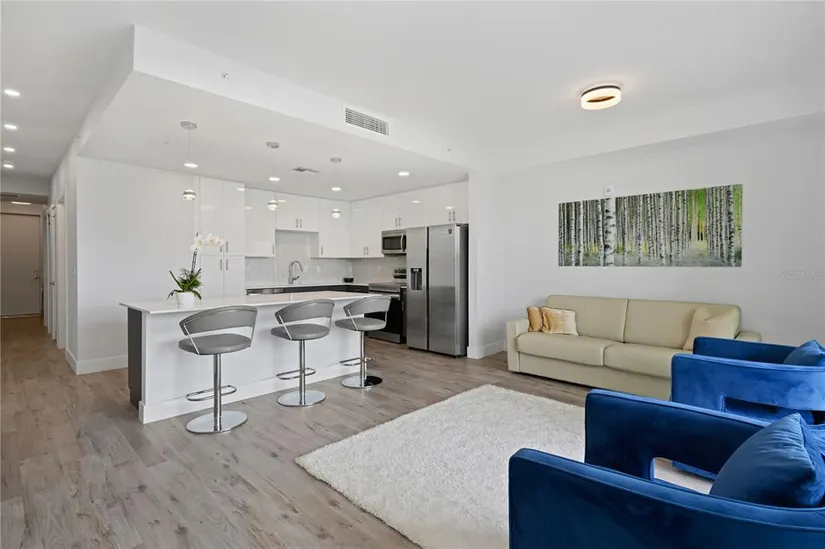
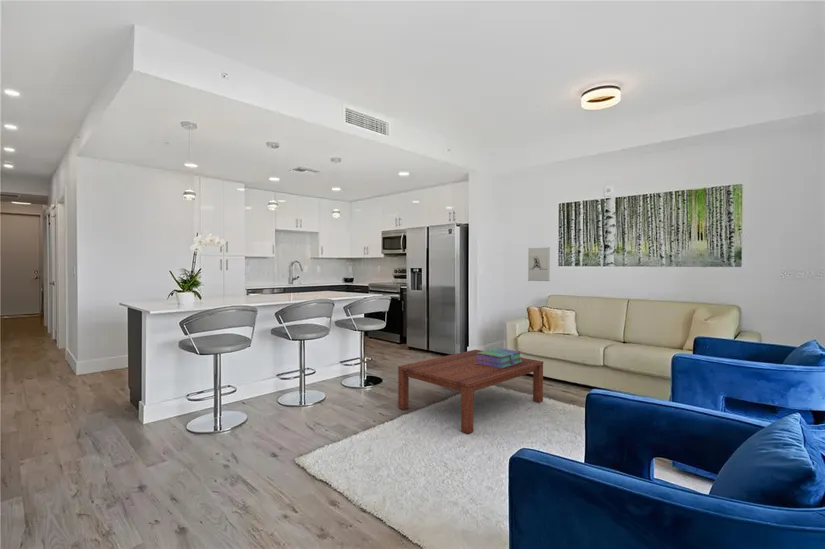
+ coffee table [397,349,544,434]
+ stack of books [475,347,523,368]
+ wall sculpture [527,246,551,282]
